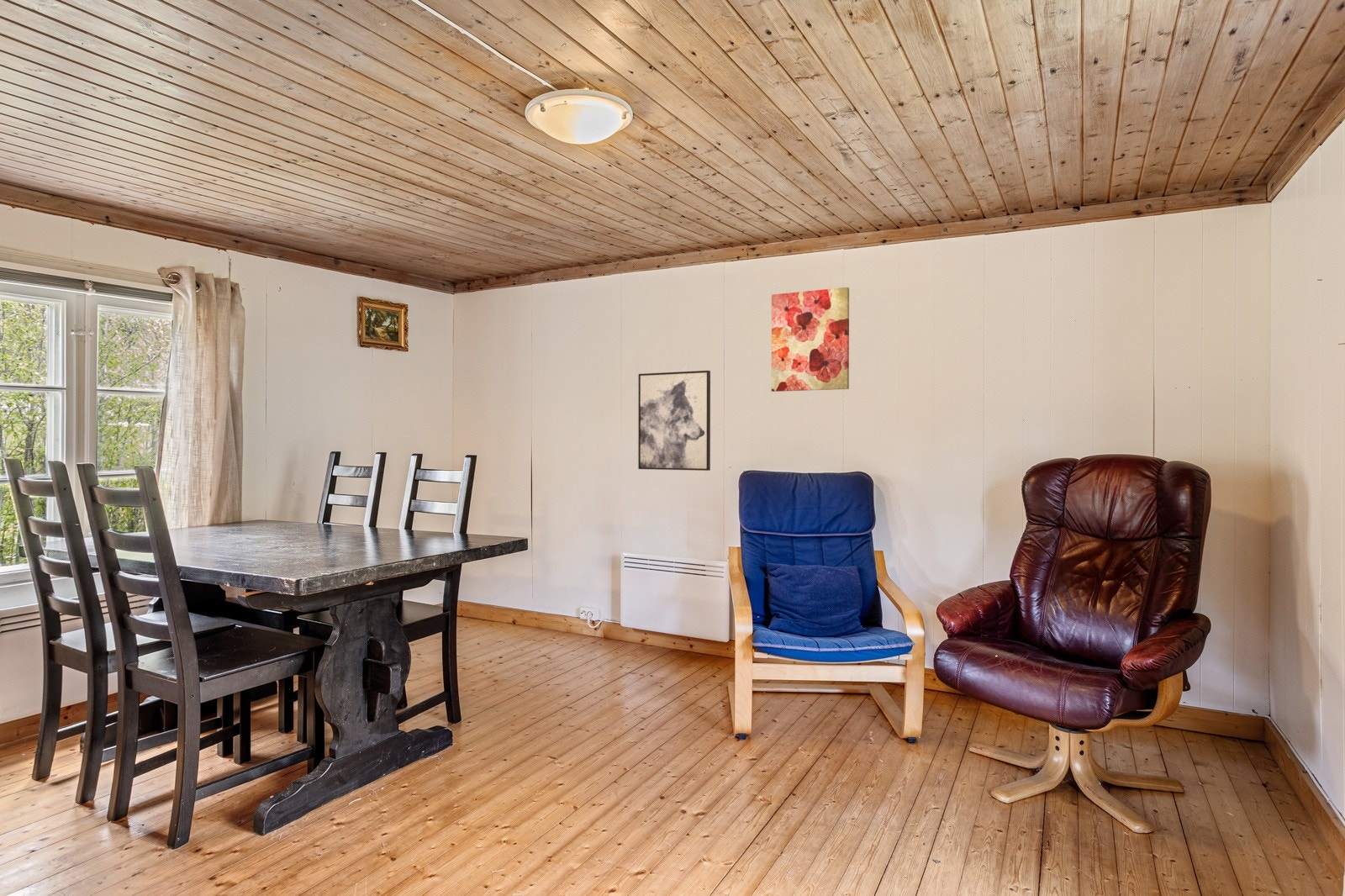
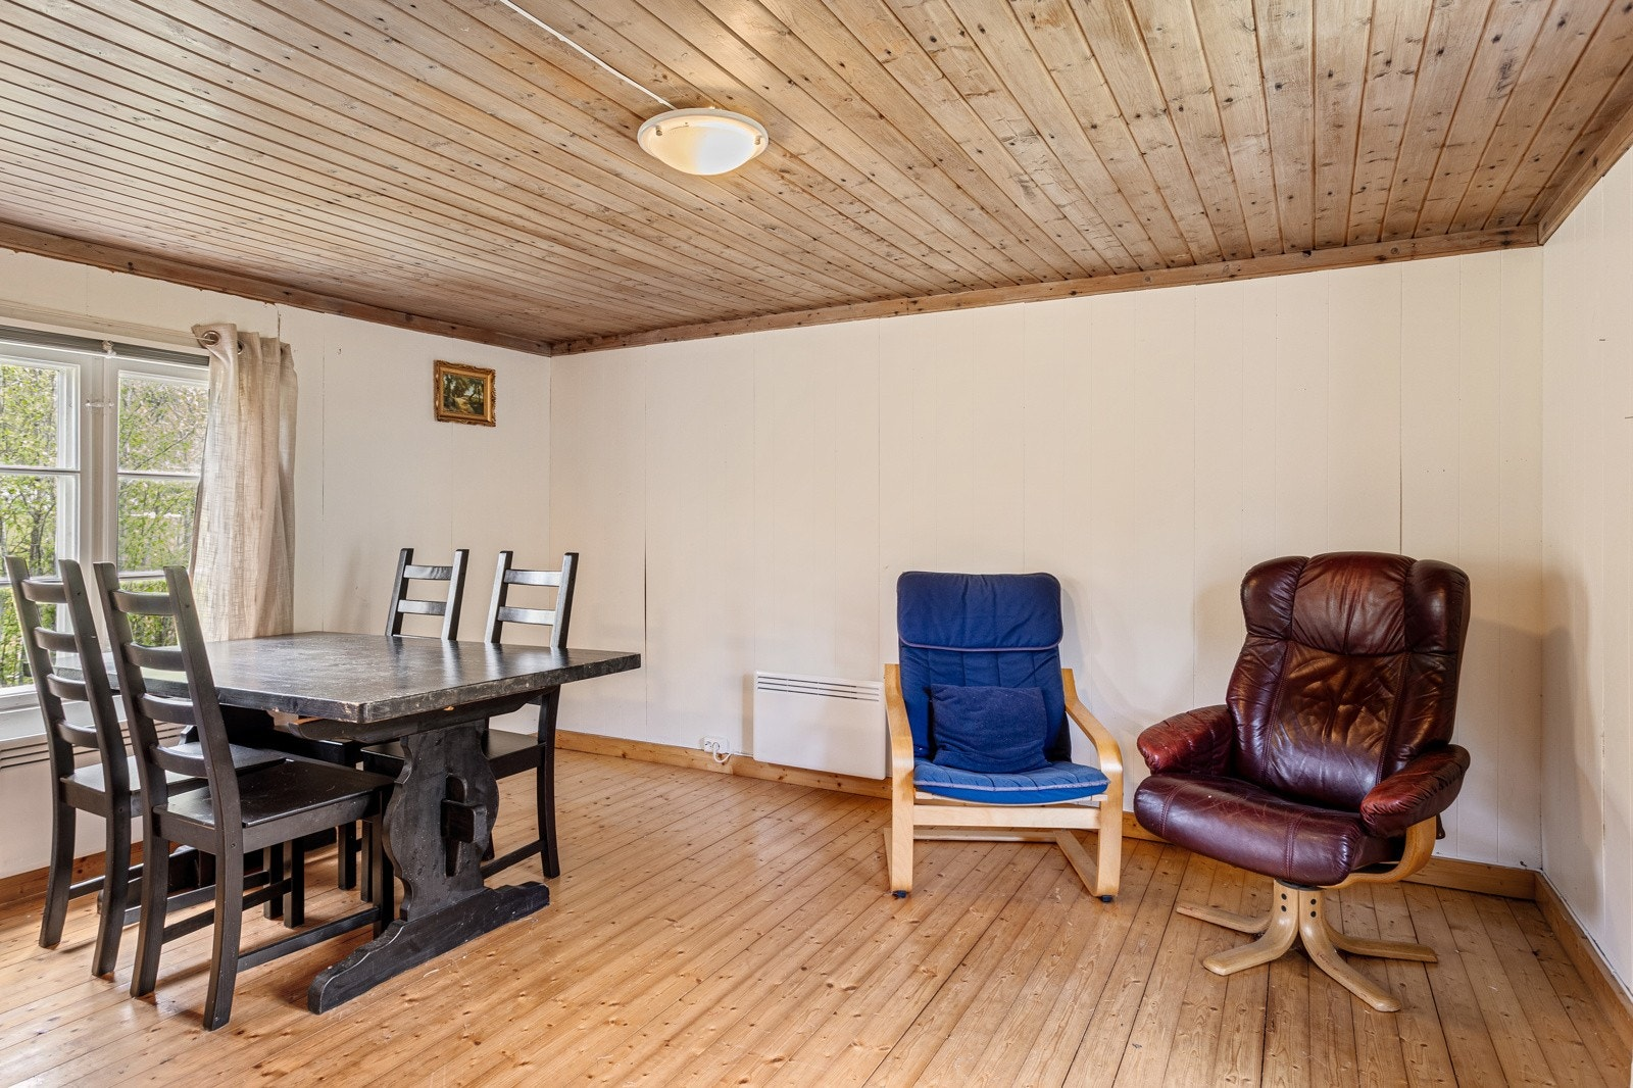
- wall art [637,370,711,472]
- wall art [771,287,850,393]
